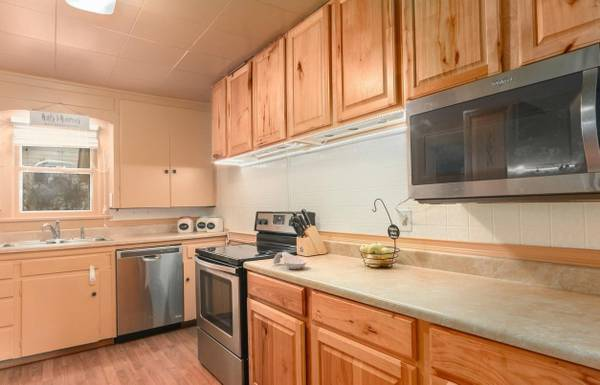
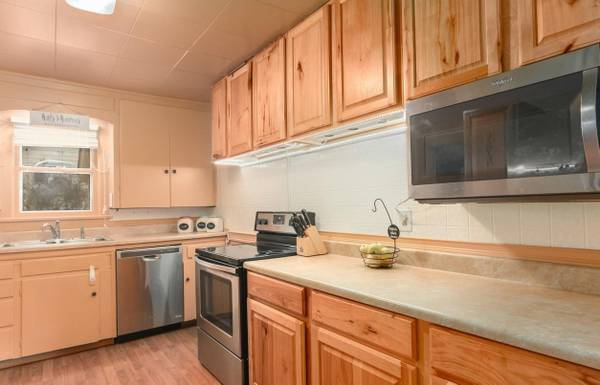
- spoon rest [272,251,307,270]
